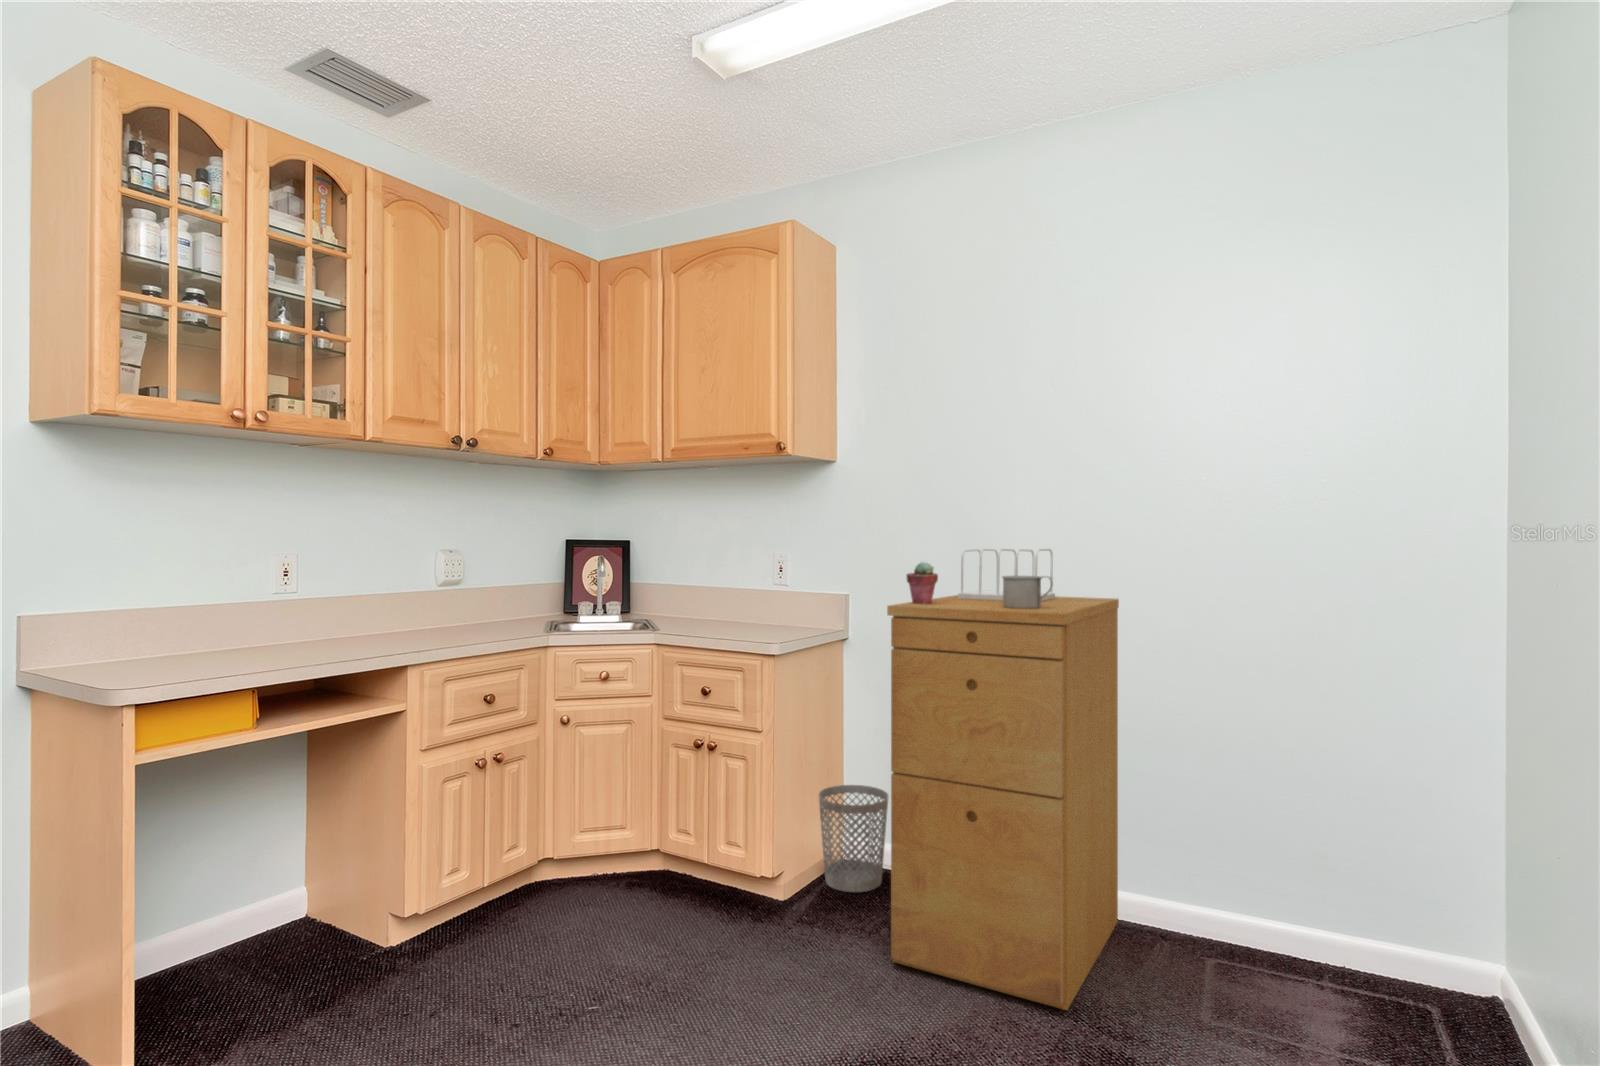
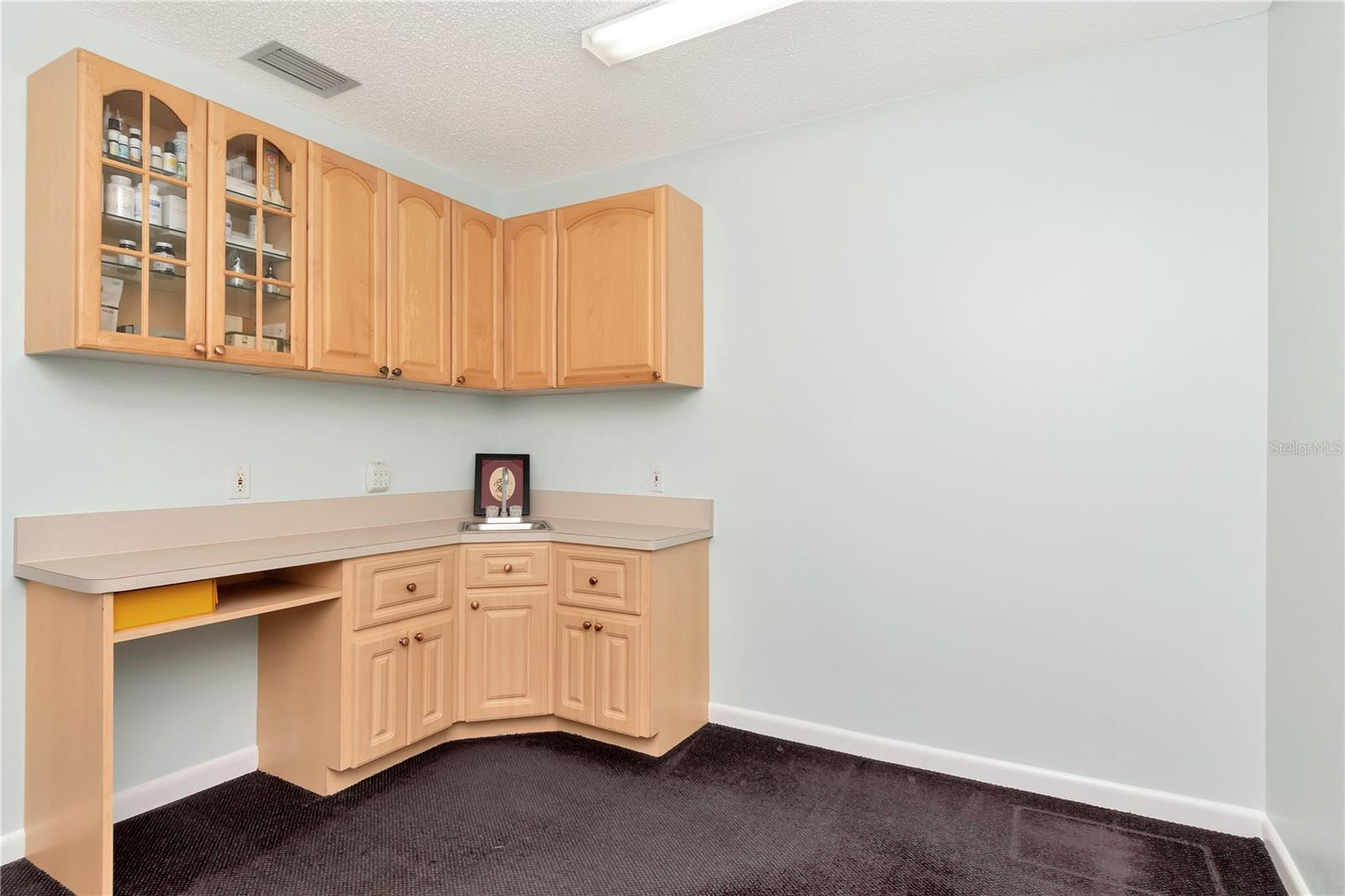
- filing cabinet [886,594,1121,1011]
- mug [1000,575,1054,609]
- potted succulent [905,562,939,604]
- wastebasket [817,784,890,893]
- file sorter [956,548,1056,601]
